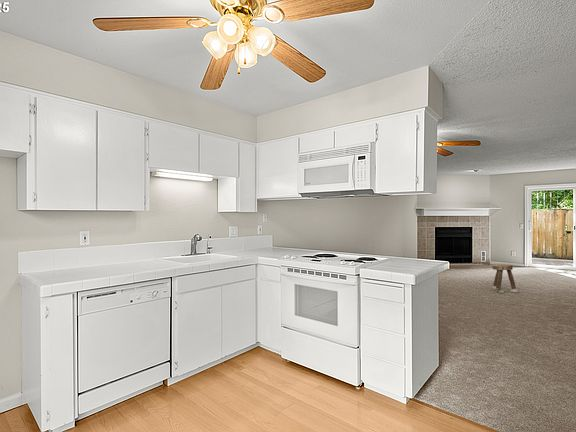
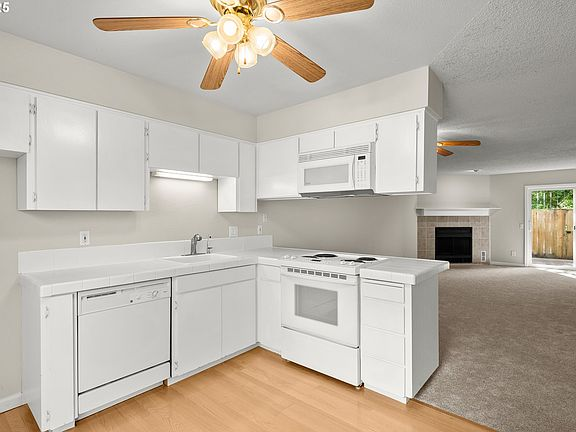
- stool [491,263,519,294]
